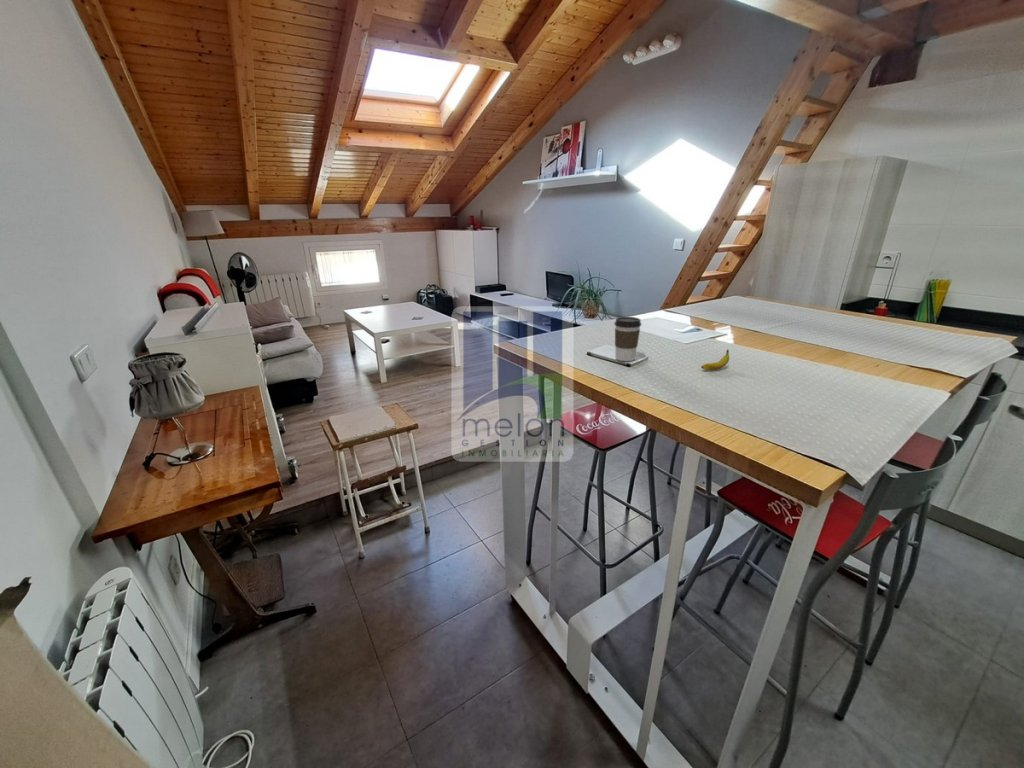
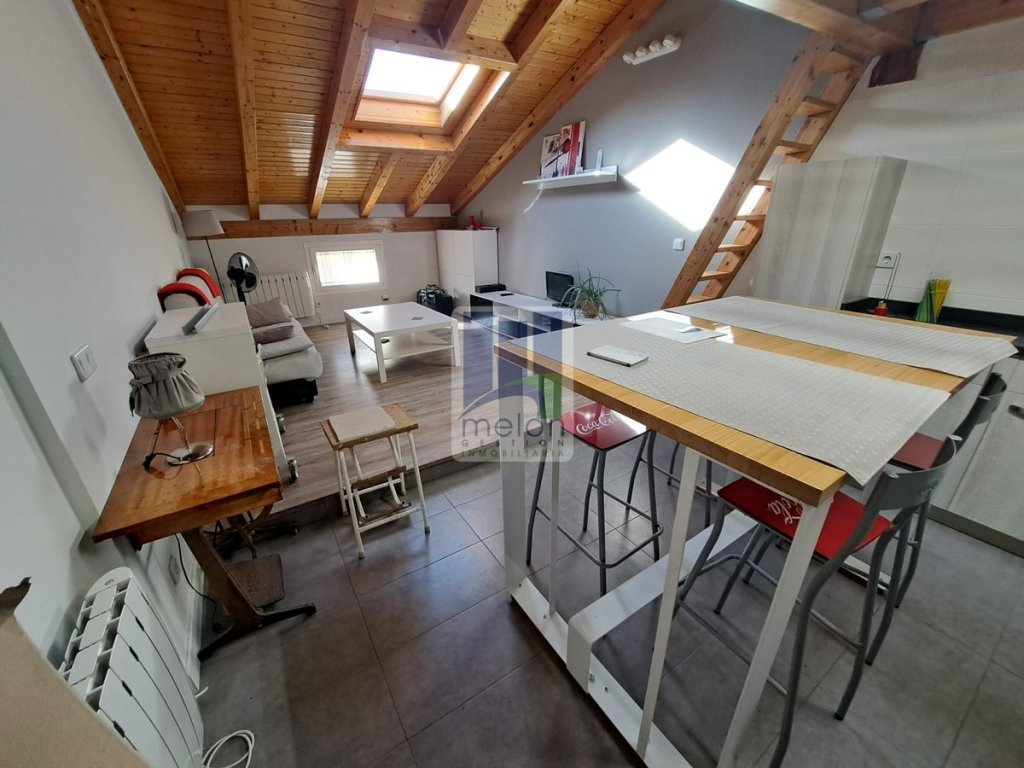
- fruit [700,349,730,371]
- coffee cup [613,316,642,362]
